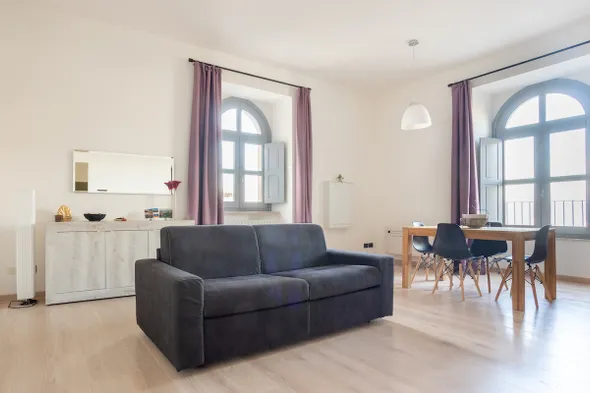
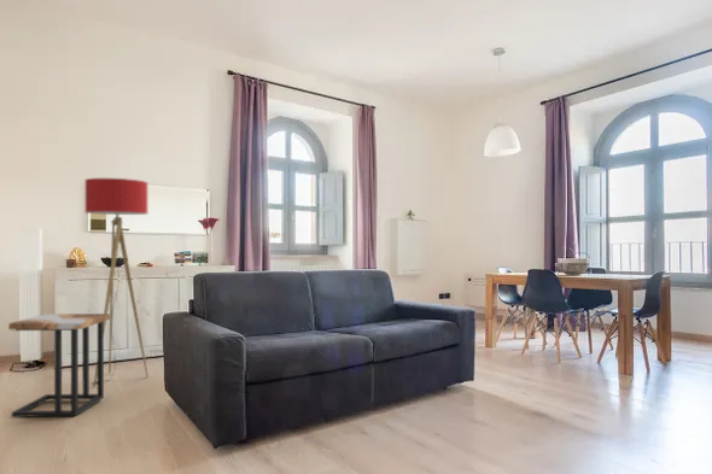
+ side table [7,312,110,419]
+ floor lamp [84,177,150,388]
